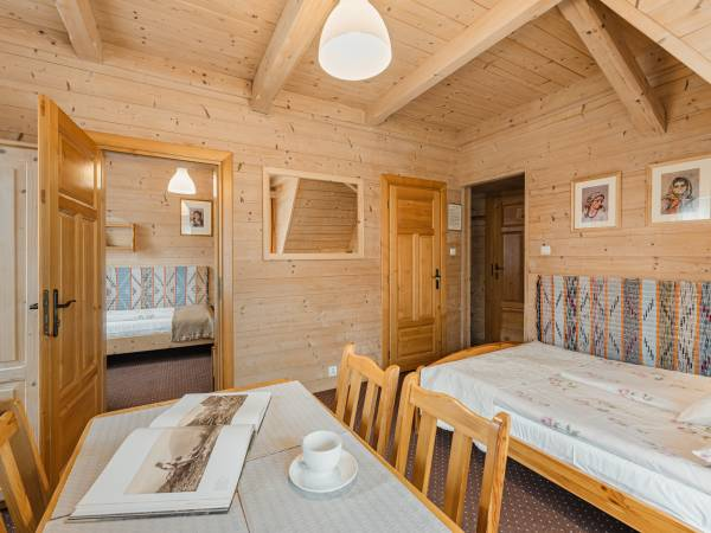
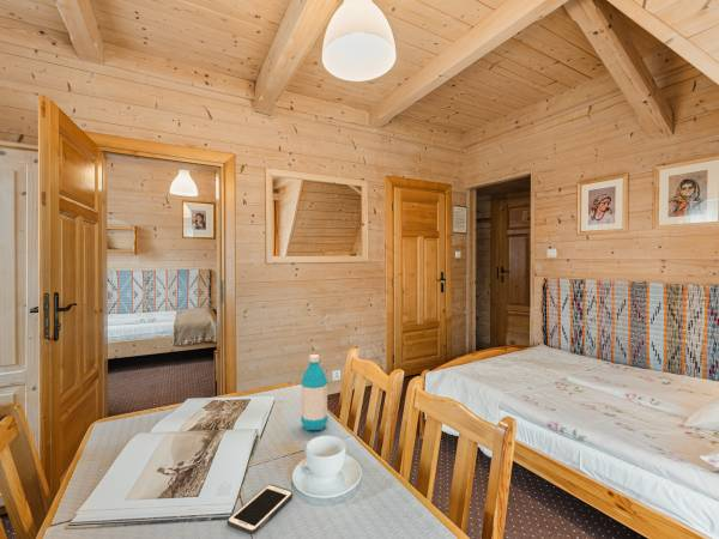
+ water bottle [300,353,330,431]
+ cell phone [226,483,294,535]
